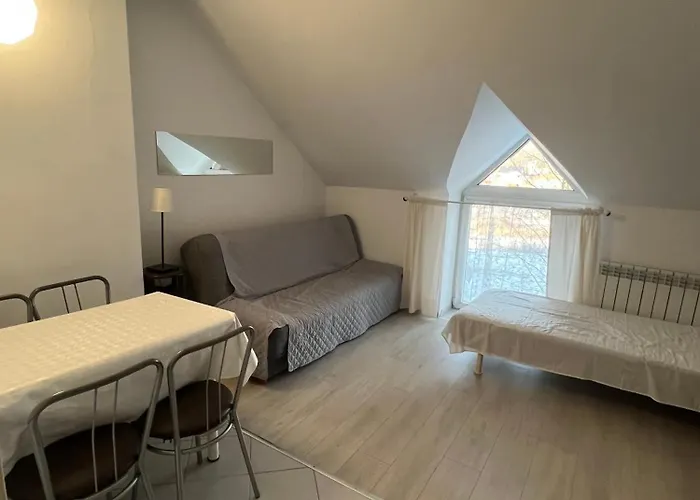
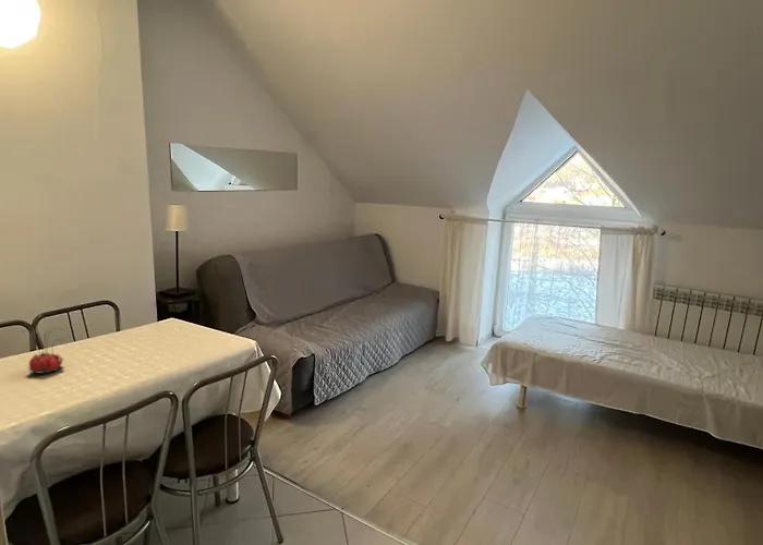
+ flower [22,327,65,375]
